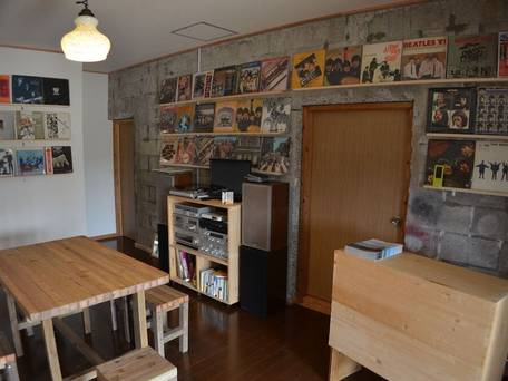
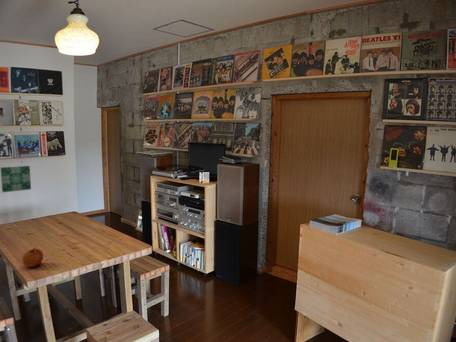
+ wall art [0,165,32,193]
+ apple [21,247,44,268]
